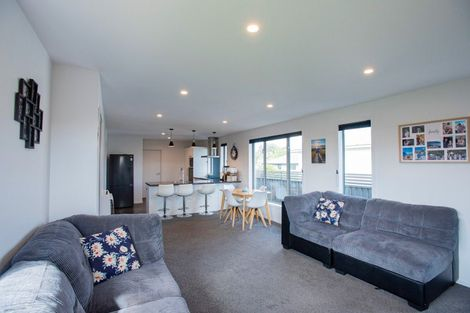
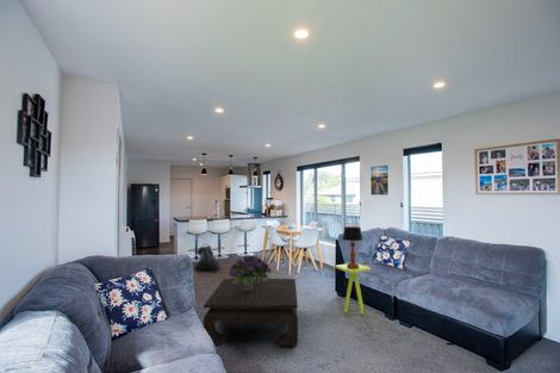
+ table lamp [342,225,363,269]
+ backpack [193,242,222,273]
+ side table [335,262,372,316]
+ coffee table [203,278,299,348]
+ bouquet [228,254,273,291]
